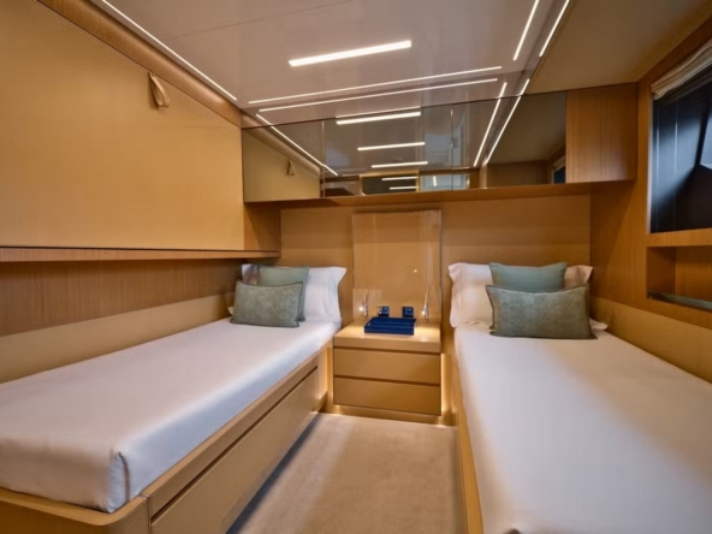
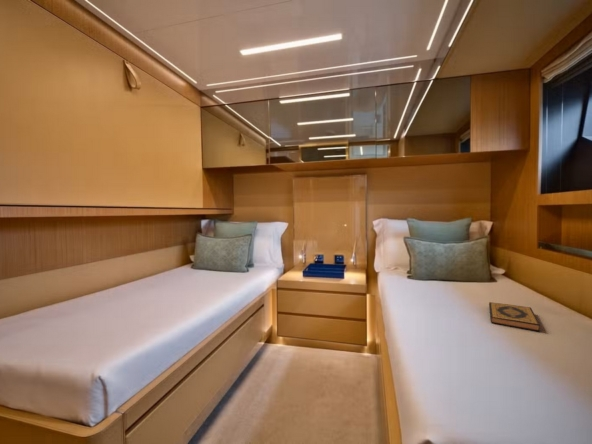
+ hardback book [488,301,541,333]
